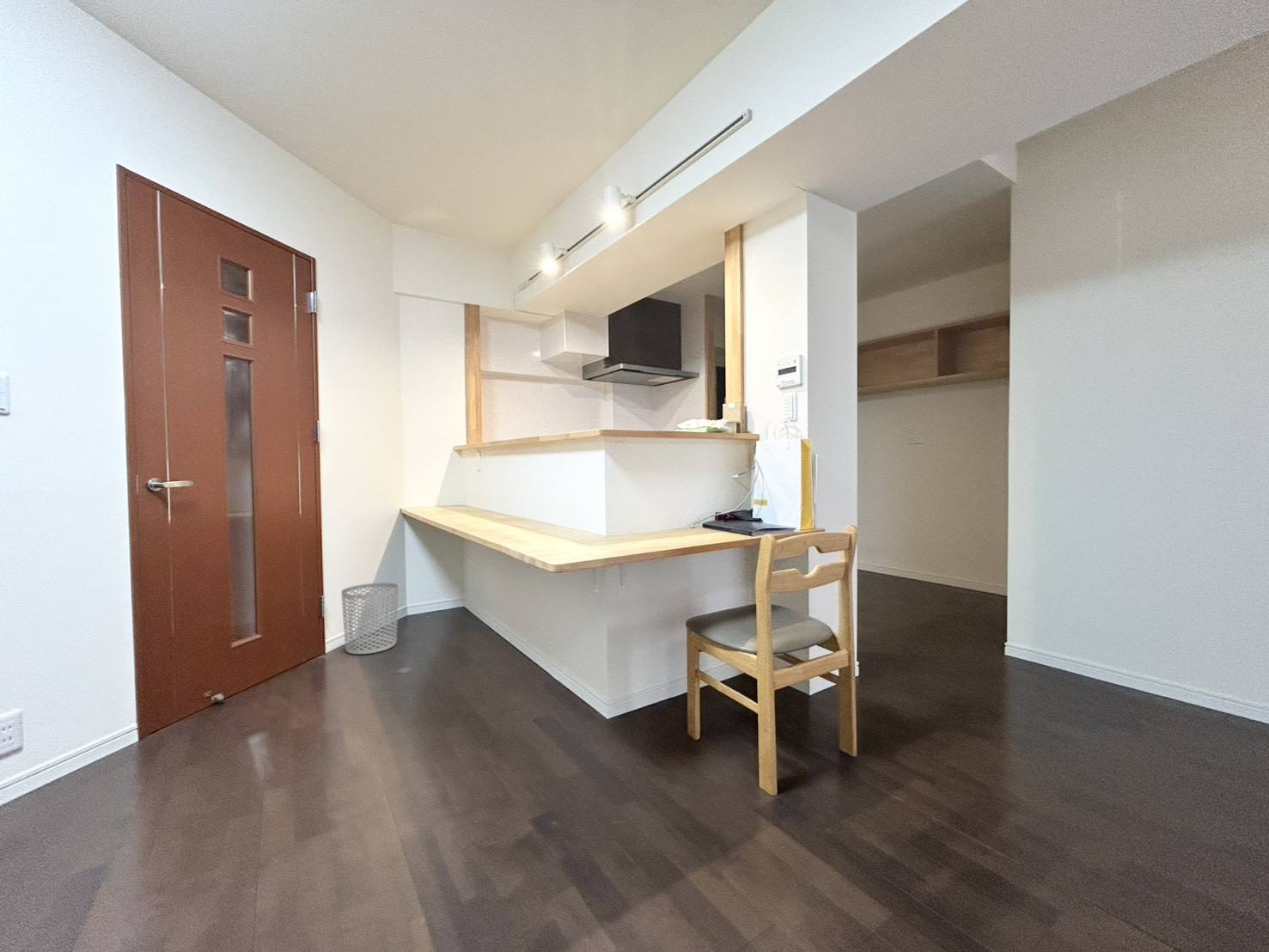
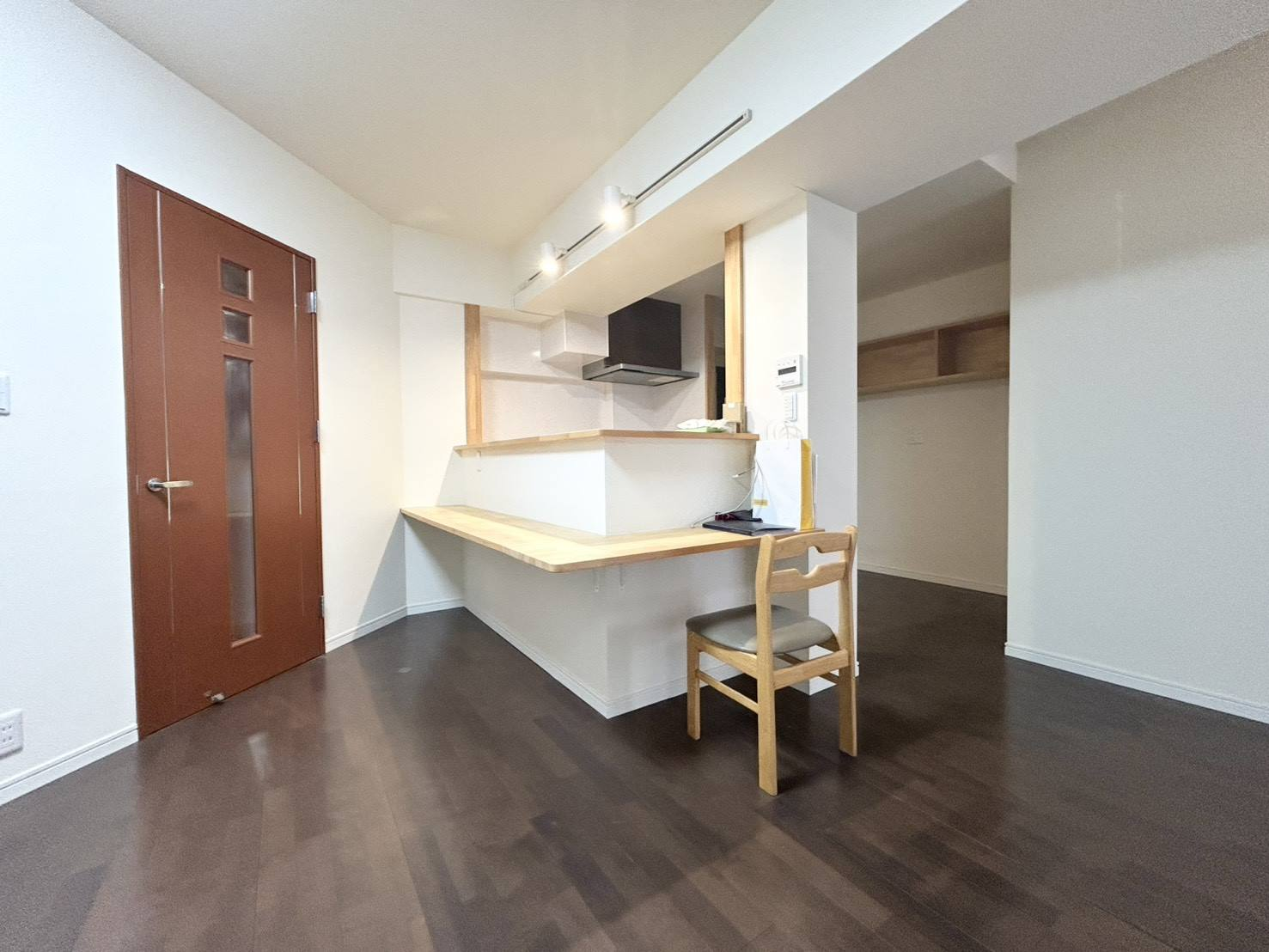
- waste bin [340,582,400,655]
